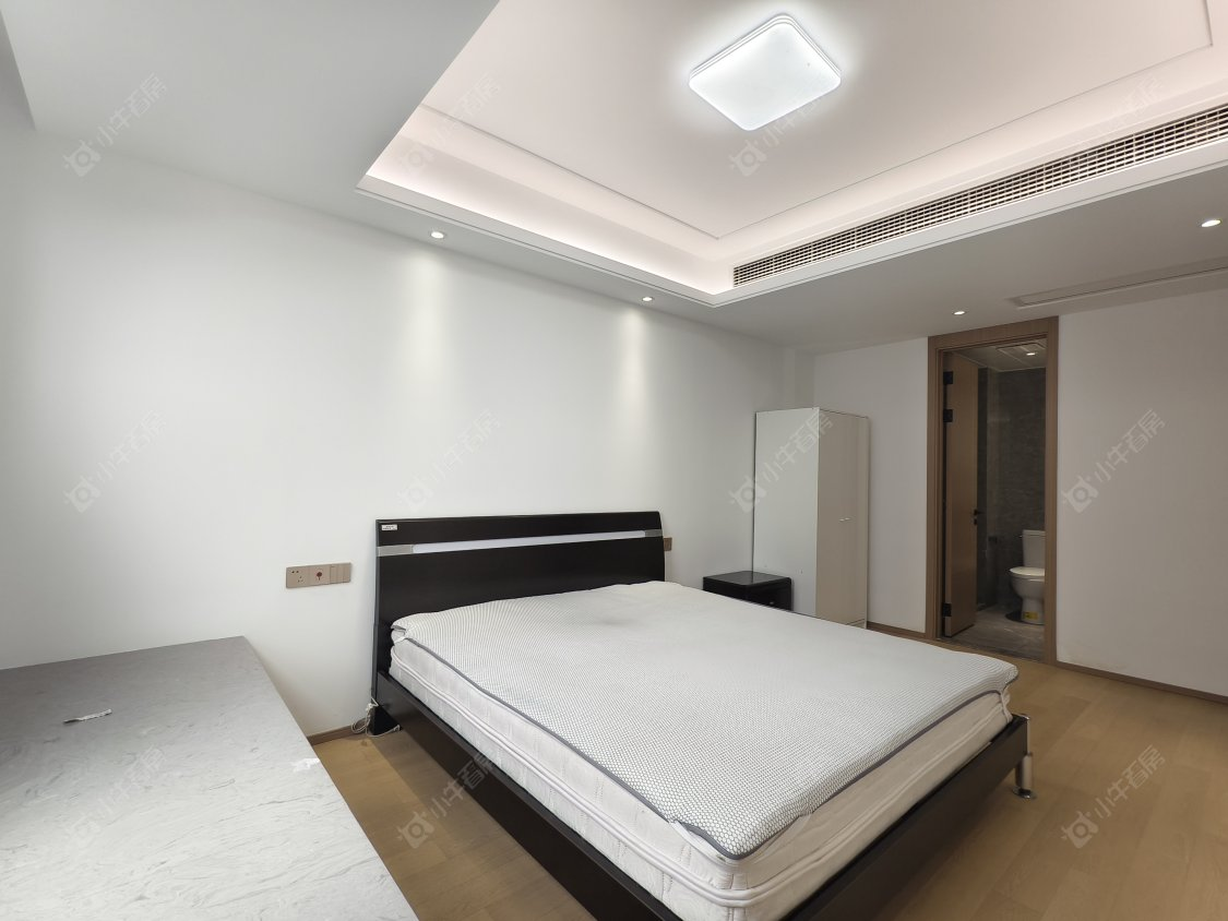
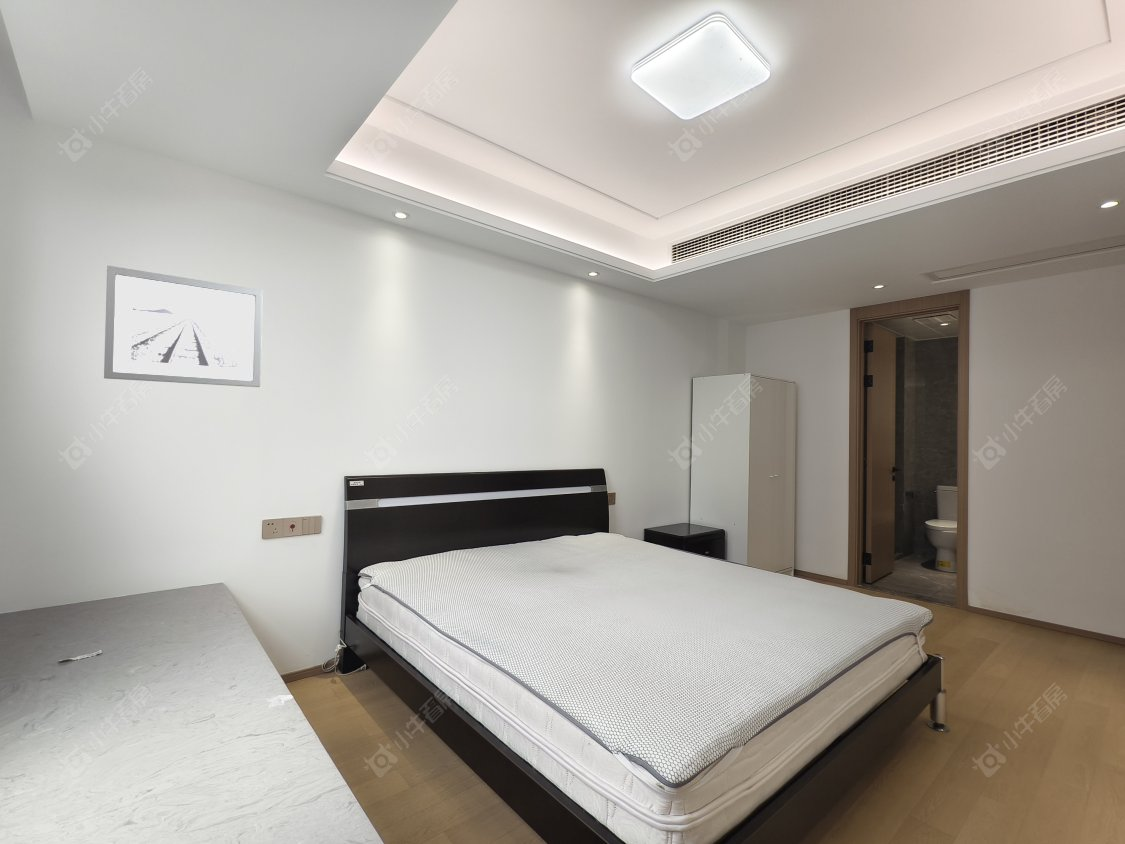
+ wall art [103,265,264,388]
